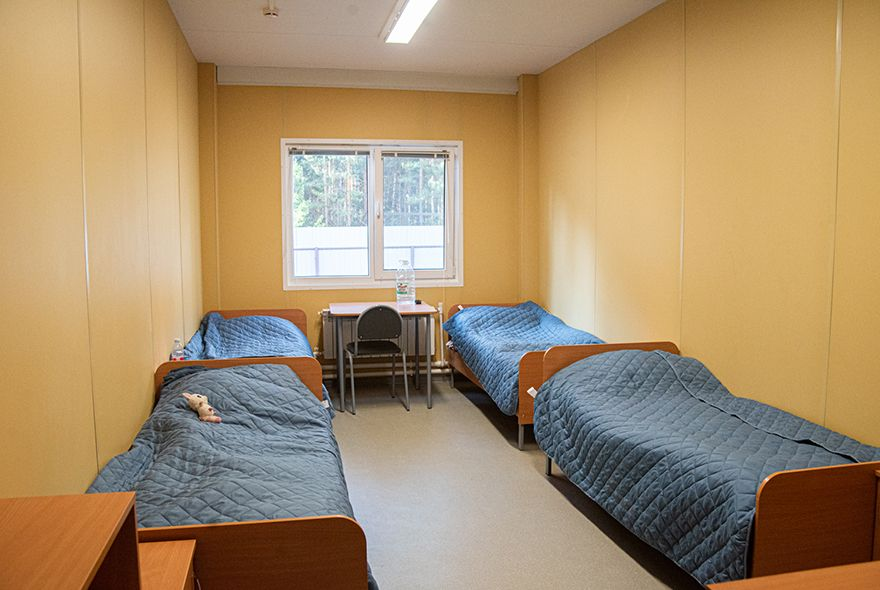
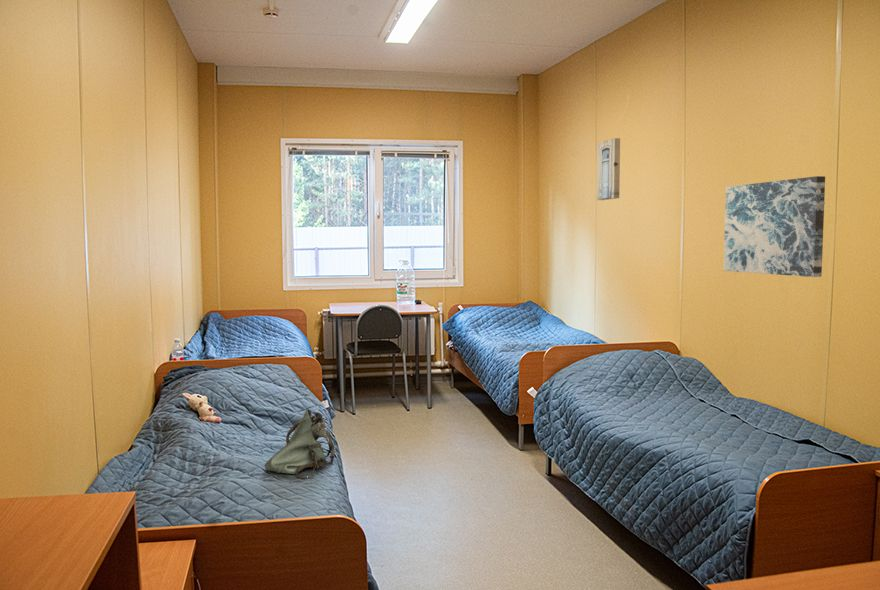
+ wall art [596,137,621,201]
+ wall art [723,175,826,278]
+ shoulder bag [264,408,336,479]
